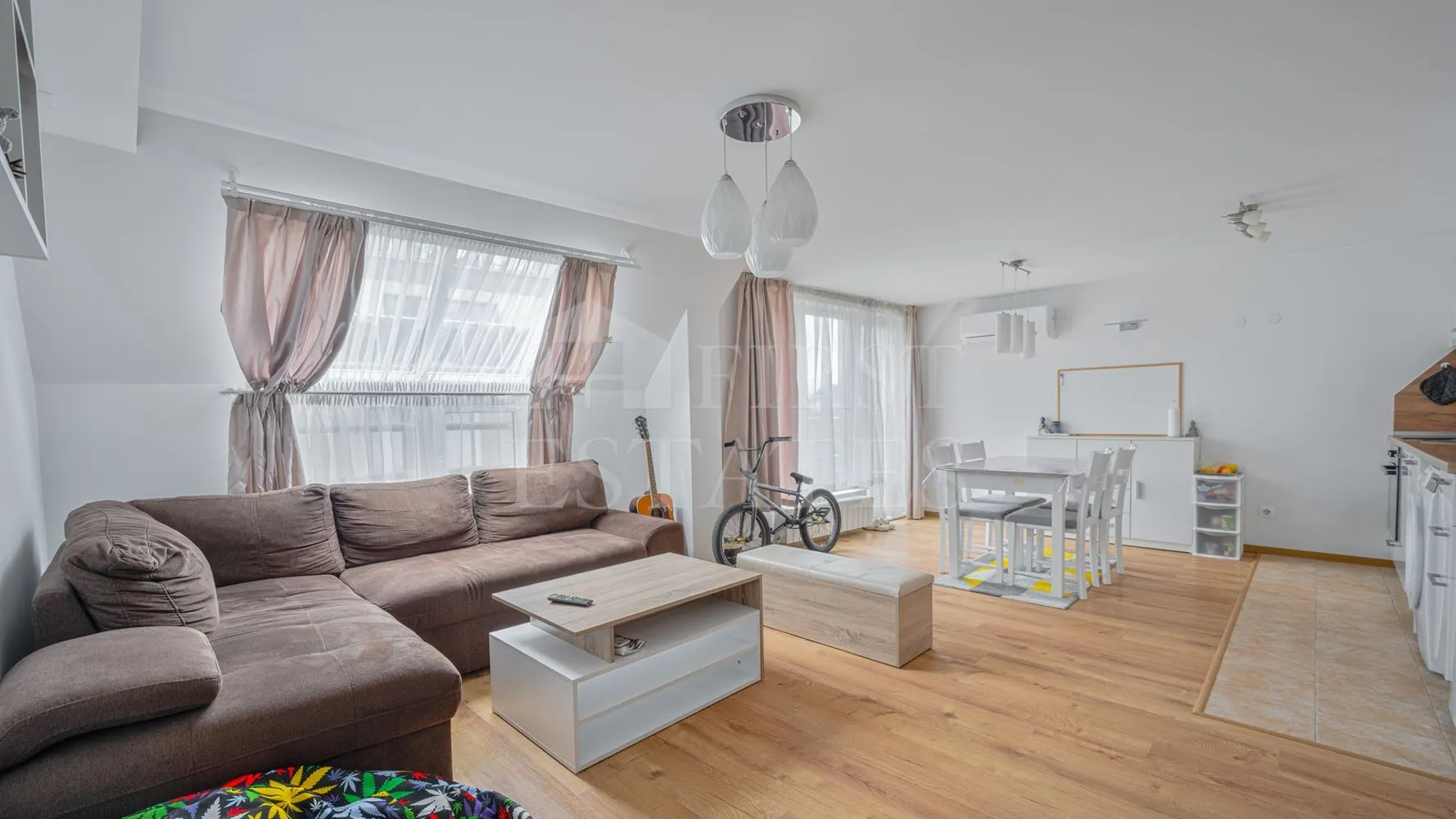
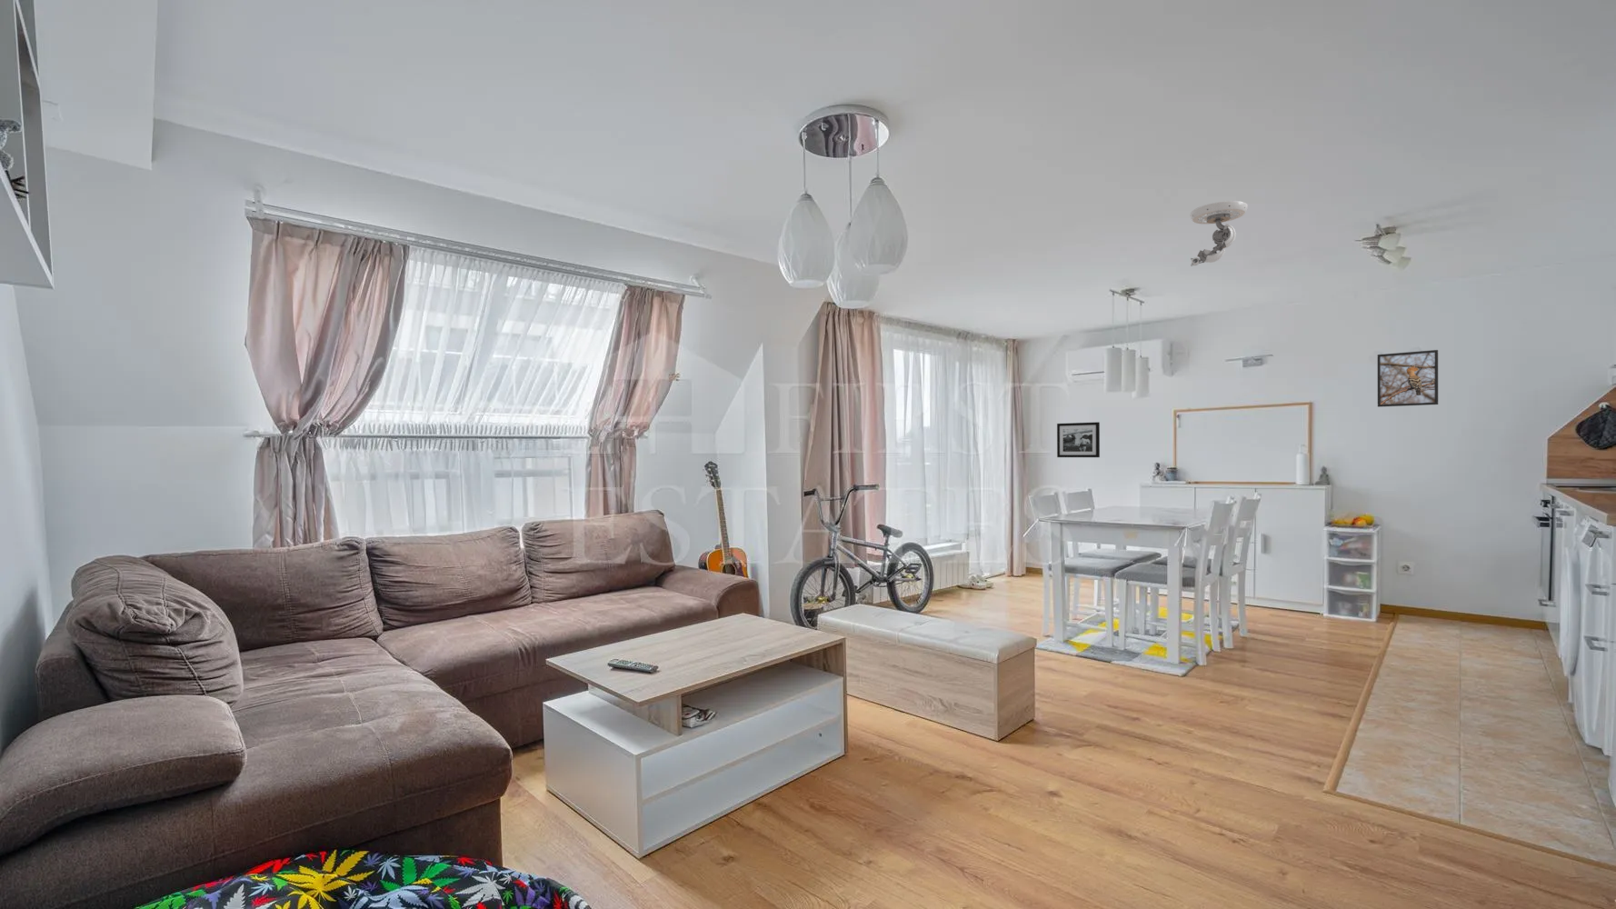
+ picture frame [1057,421,1101,458]
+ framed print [1377,349,1438,408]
+ security camera [1189,200,1249,267]
